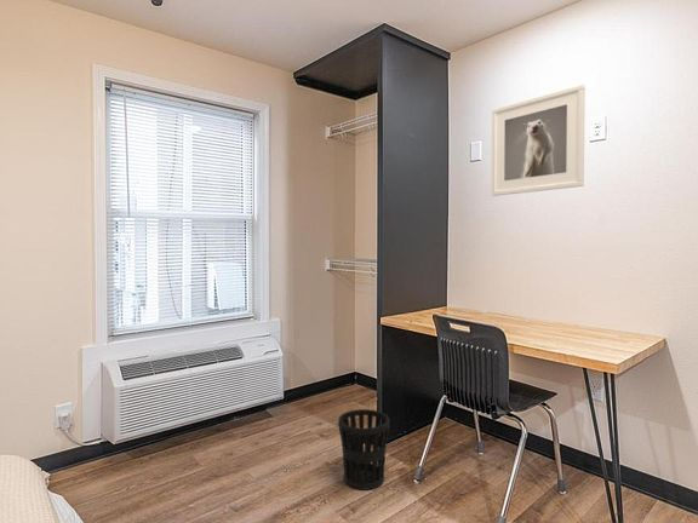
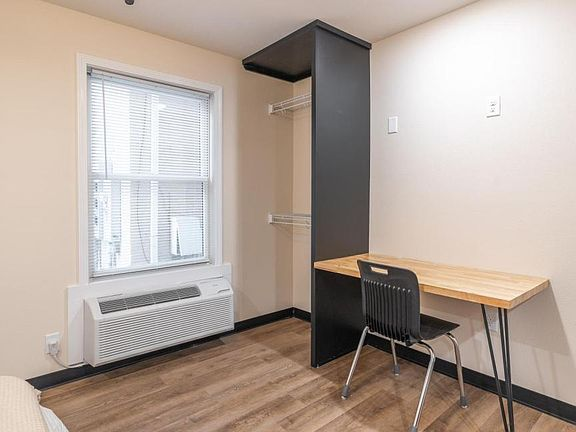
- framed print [491,84,587,197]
- wastebasket [337,408,391,490]
